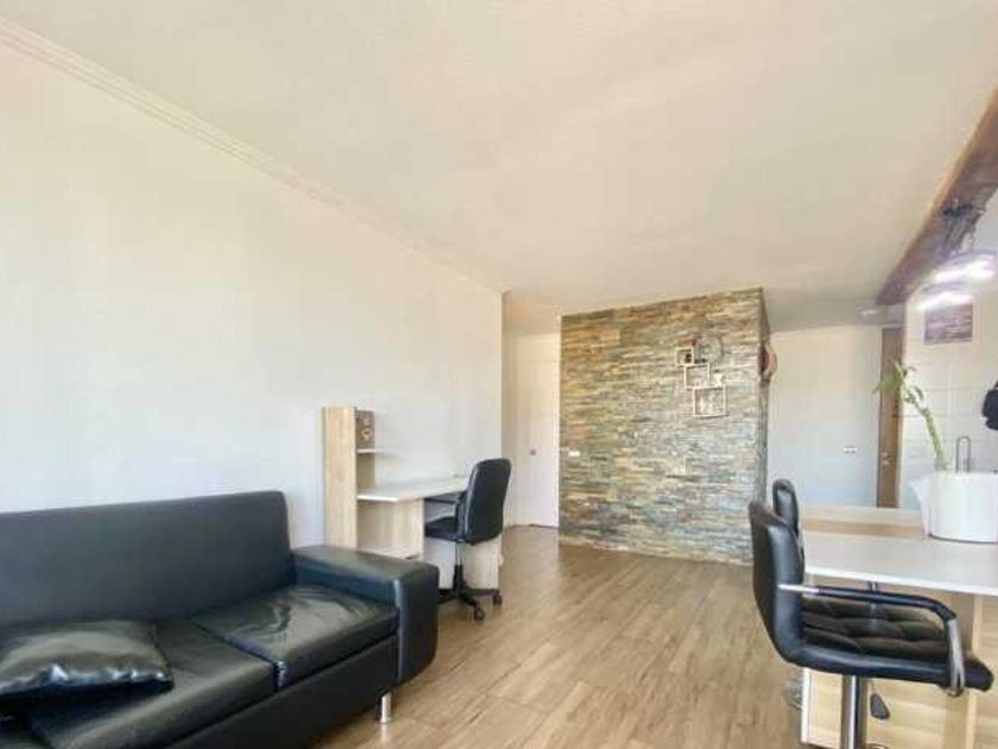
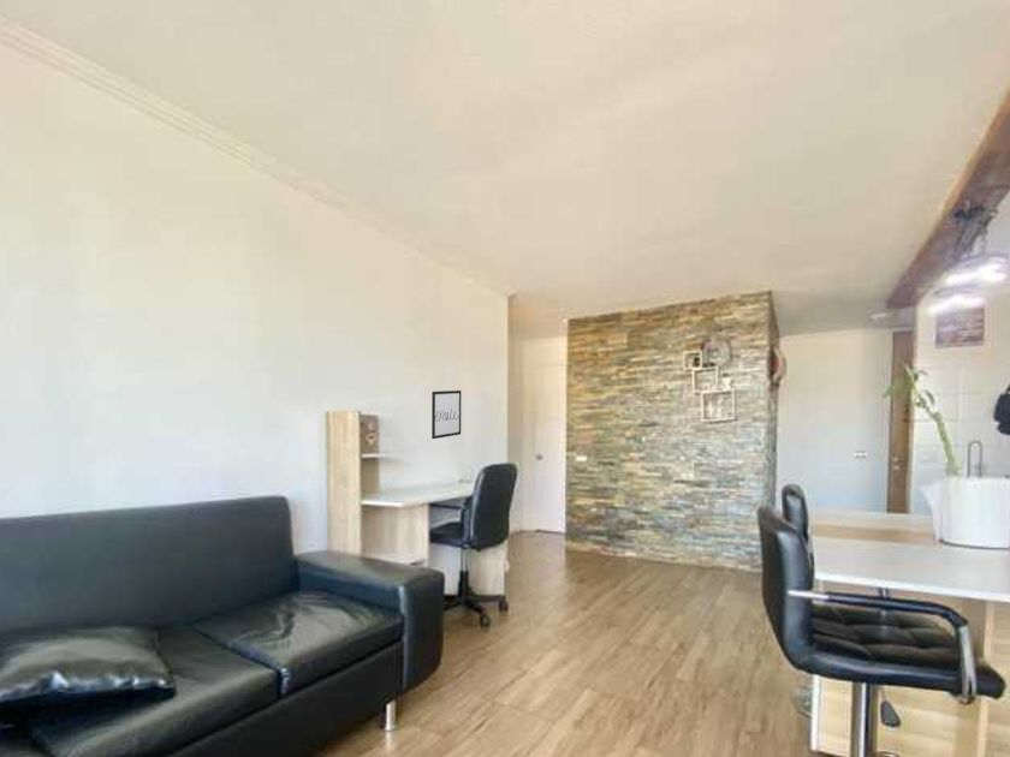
+ wall art [430,389,463,440]
